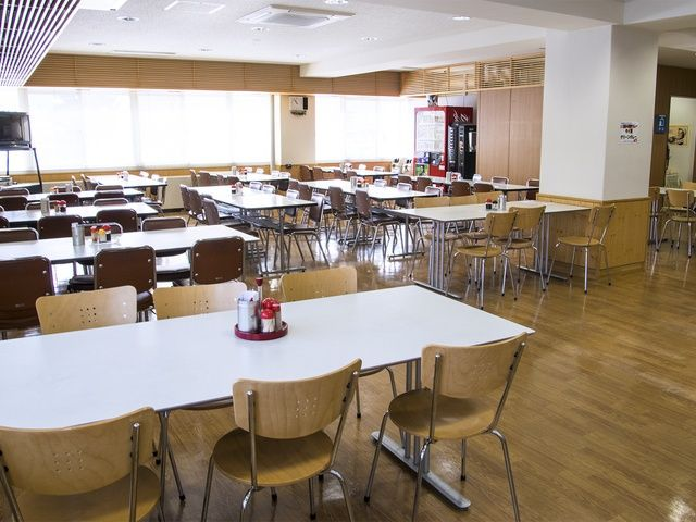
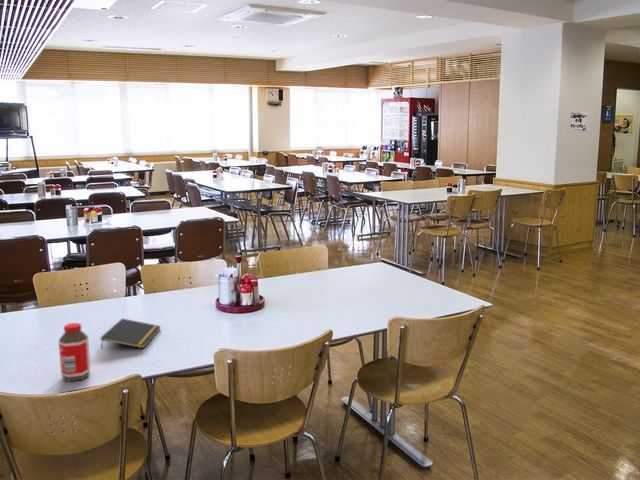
+ notepad [100,318,162,350]
+ bottle [58,322,91,382]
